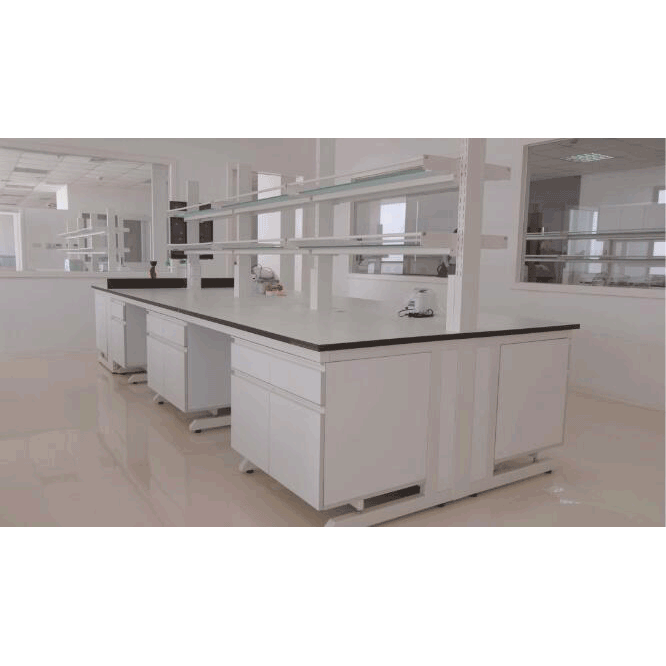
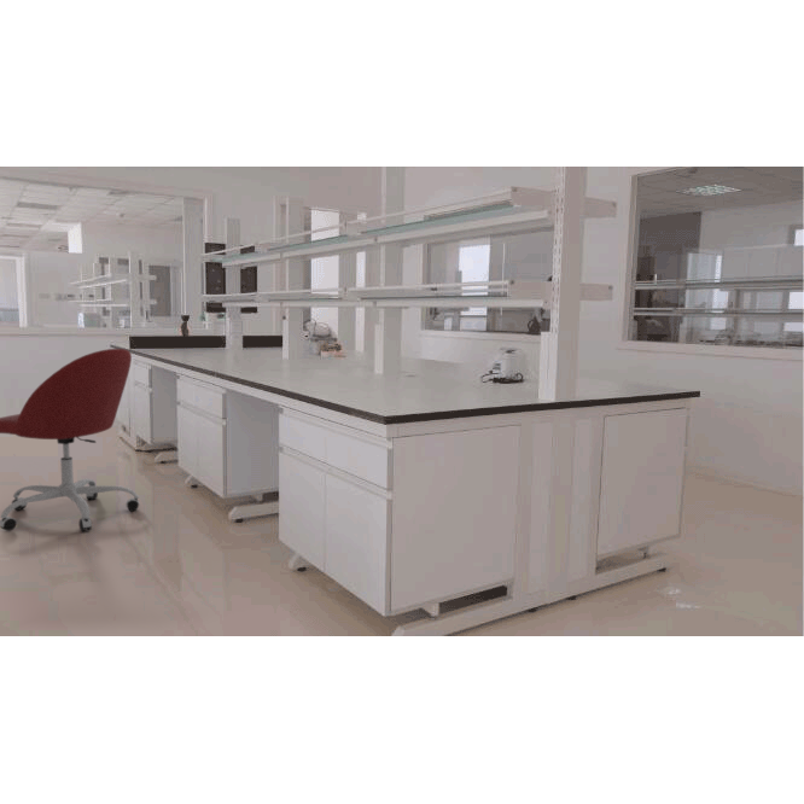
+ office chair [0,348,141,532]
